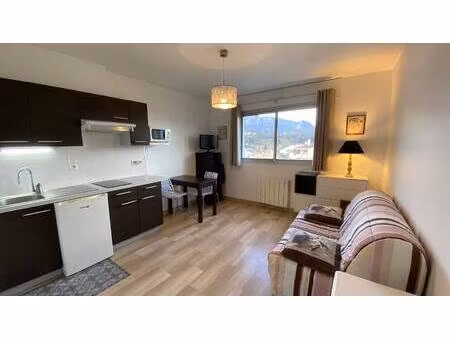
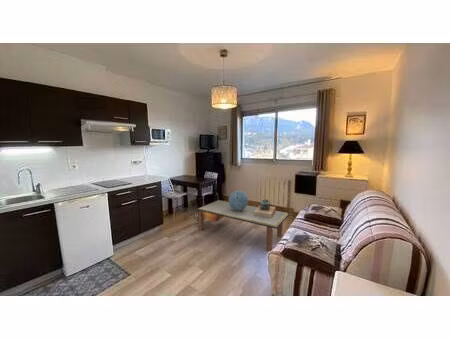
+ decorative globe [228,190,249,211]
+ coffee table [196,199,290,252]
+ decorative urn [254,198,277,218]
